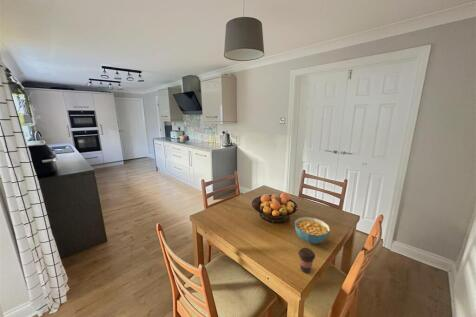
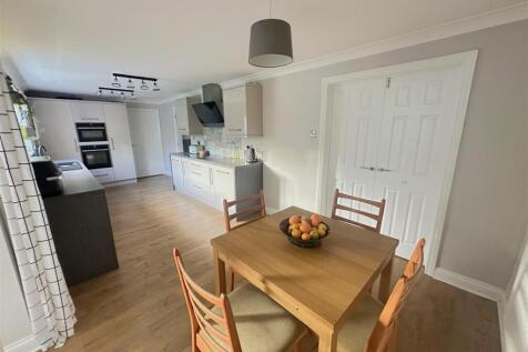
- cereal bowl [294,216,331,245]
- coffee cup [297,247,316,274]
